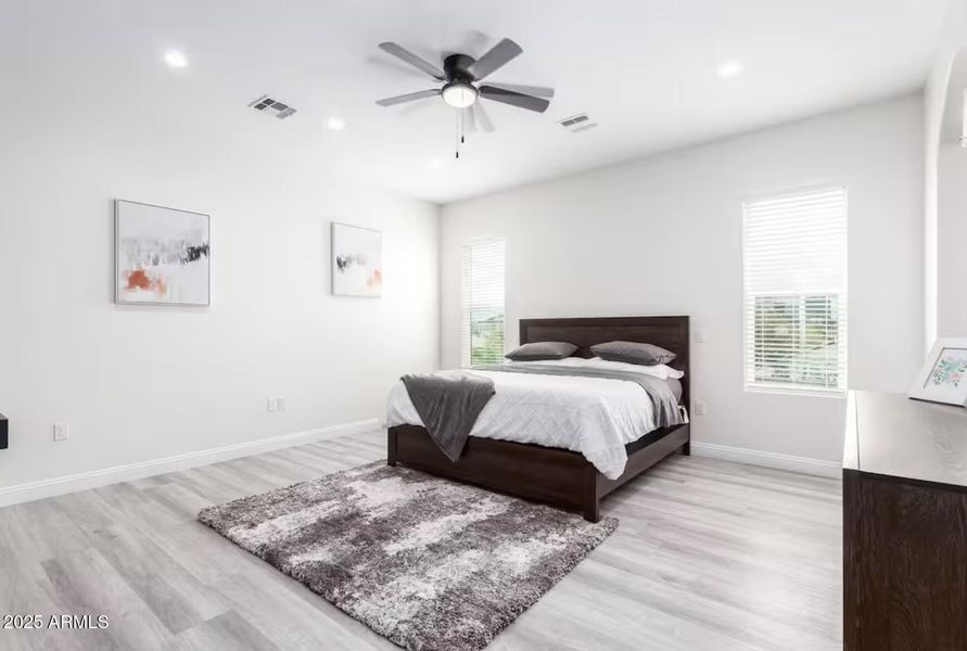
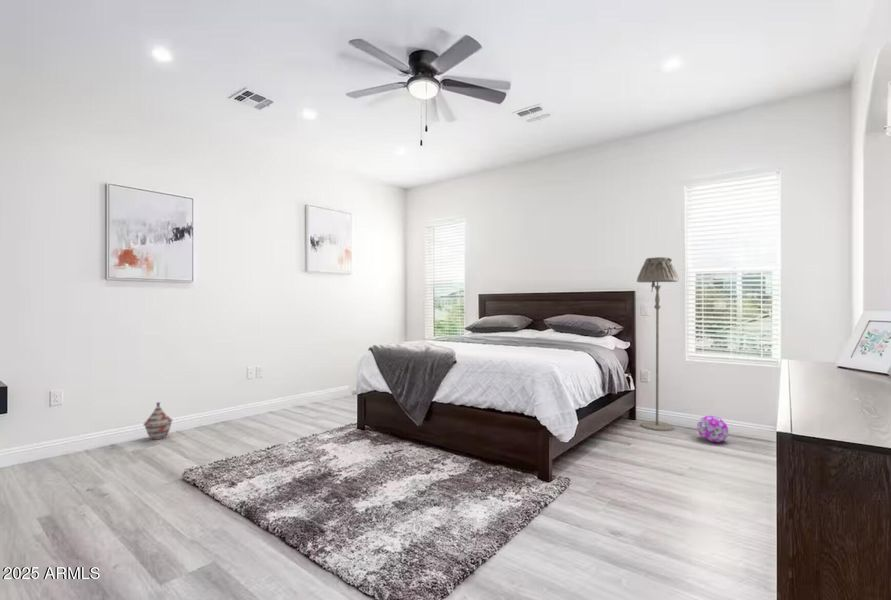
+ floor lamp [636,256,680,432]
+ decorative ball [696,415,730,444]
+ woven basket [142,401,174,440]
